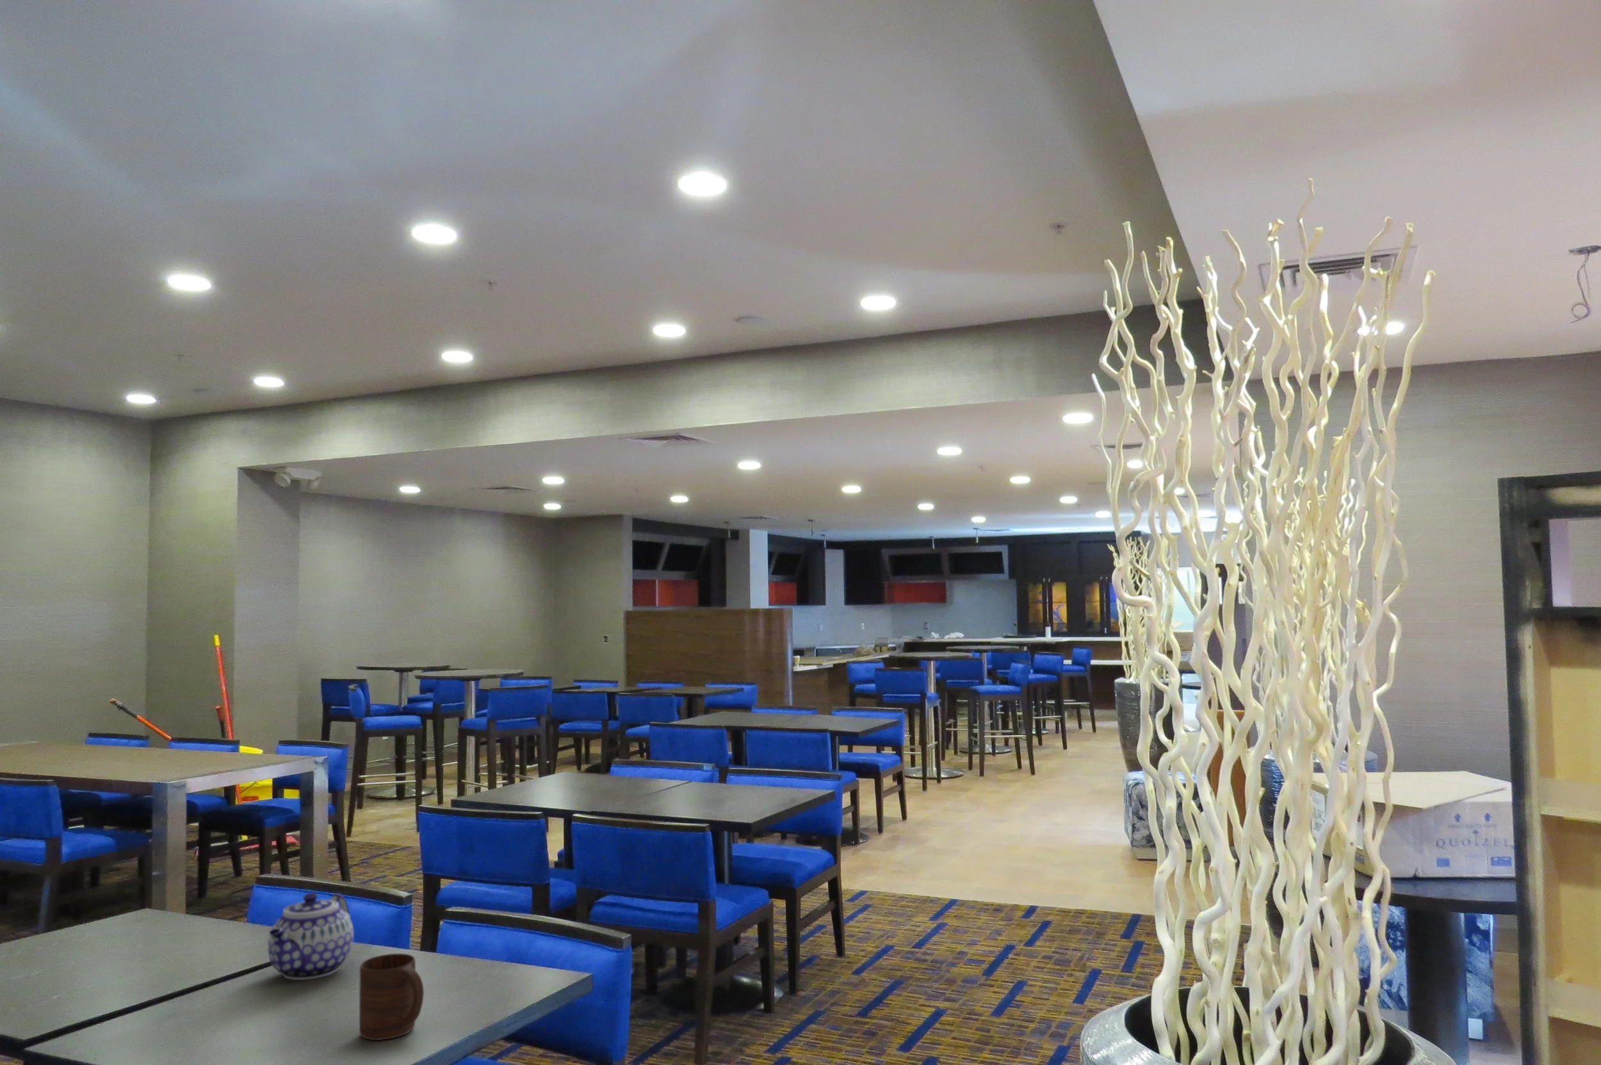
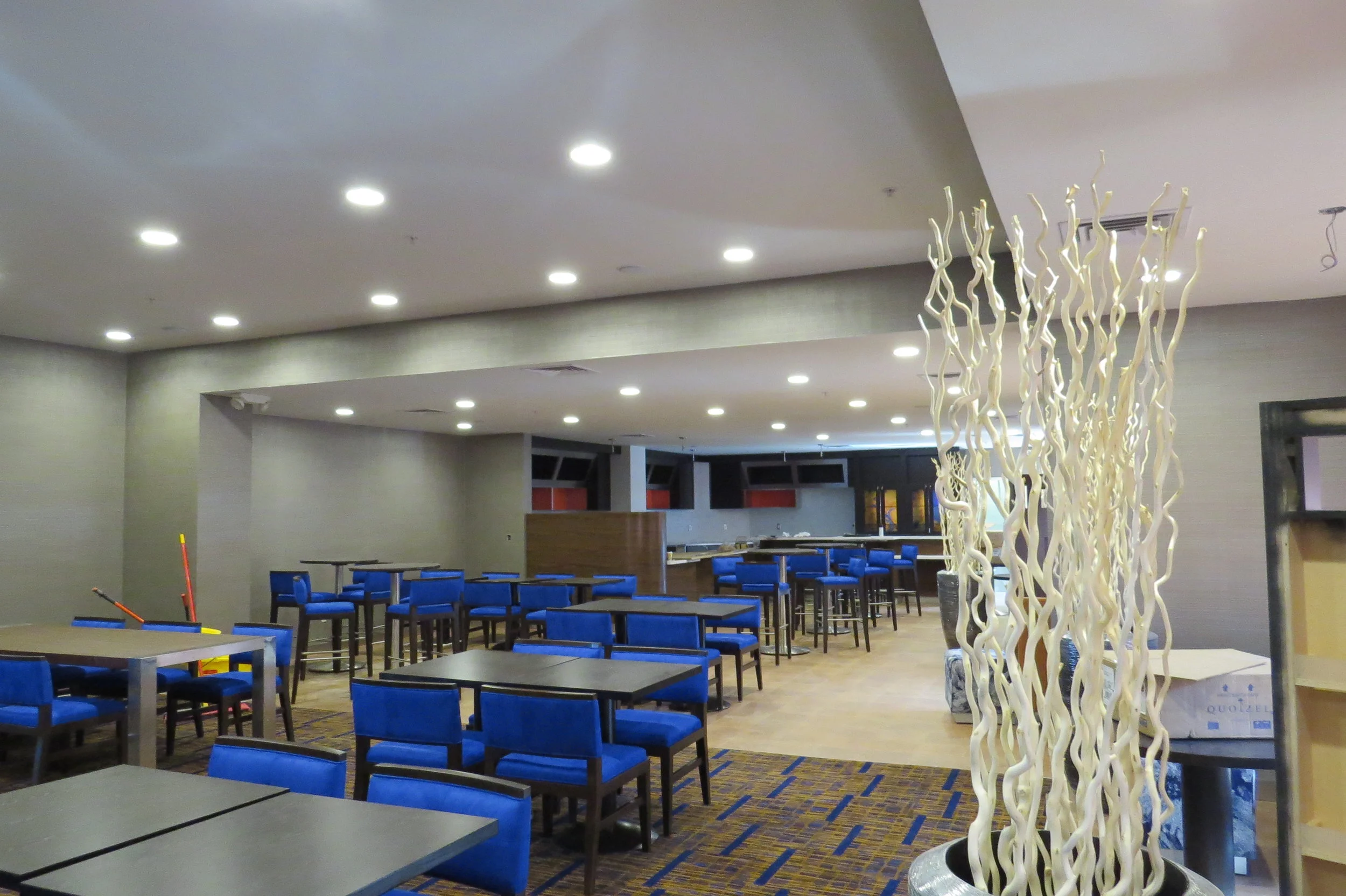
- teapot [268,891,354,981]
- cup [359,953,425,1041]
